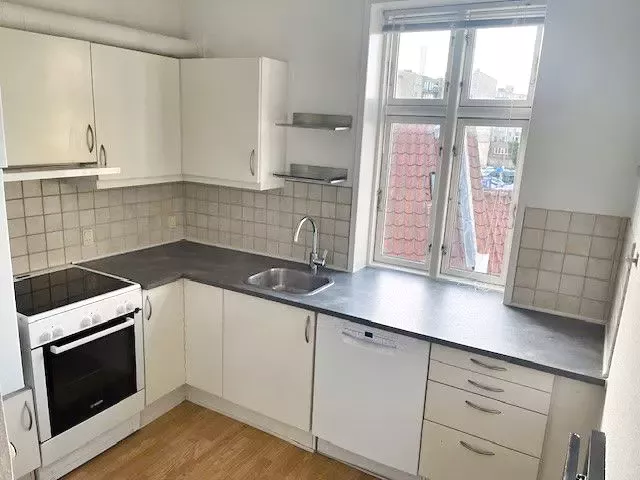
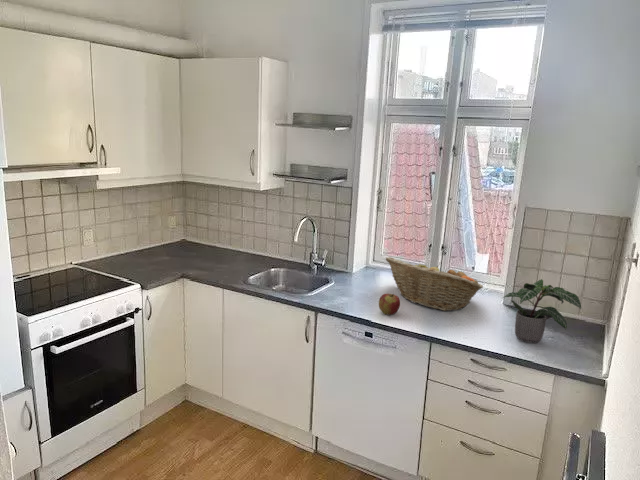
+ fruit basket [385,256,484,312]
+ potted plant [501,278,582,344]
+ apple [378,293,401,316]
